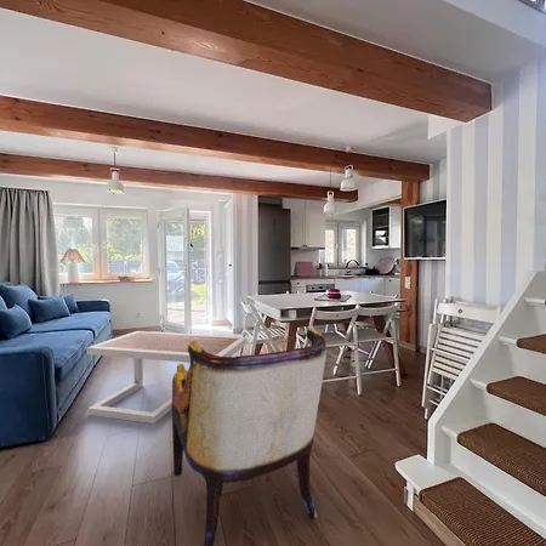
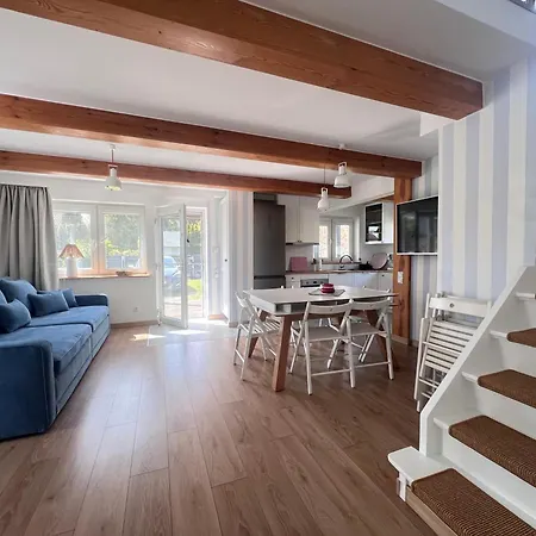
- armchair [171,325,328,546]
- coffee table [86,330,249,425]
